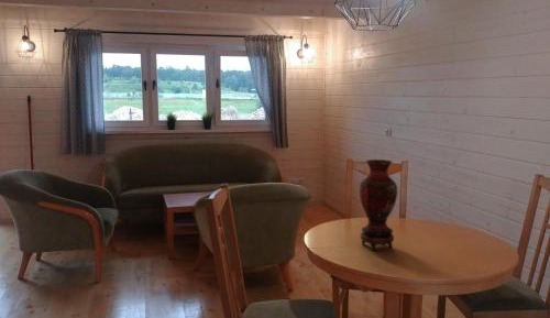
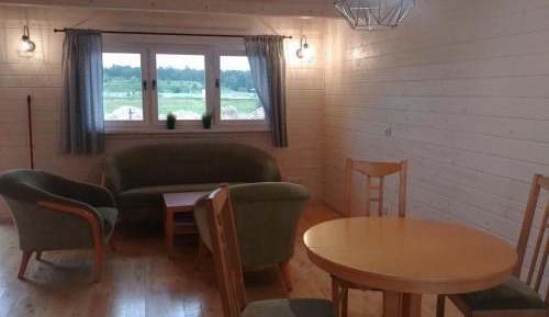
- vase [359,158,398,252]
